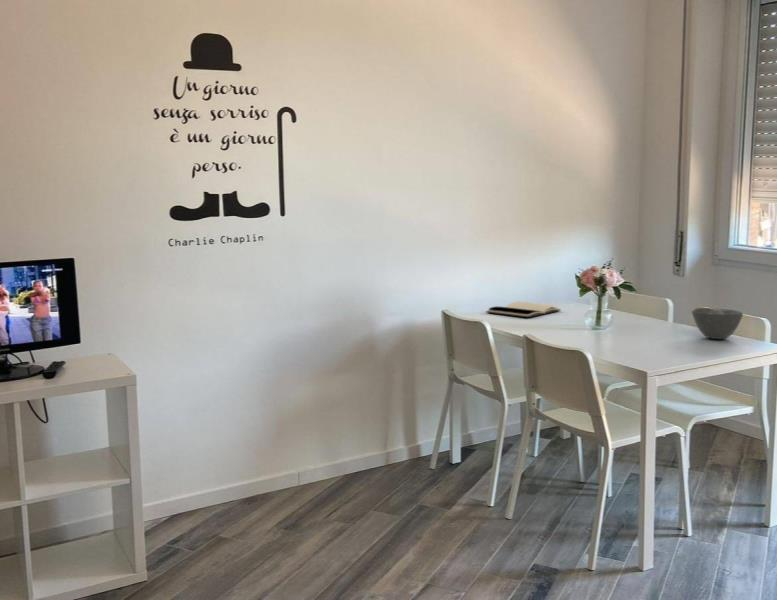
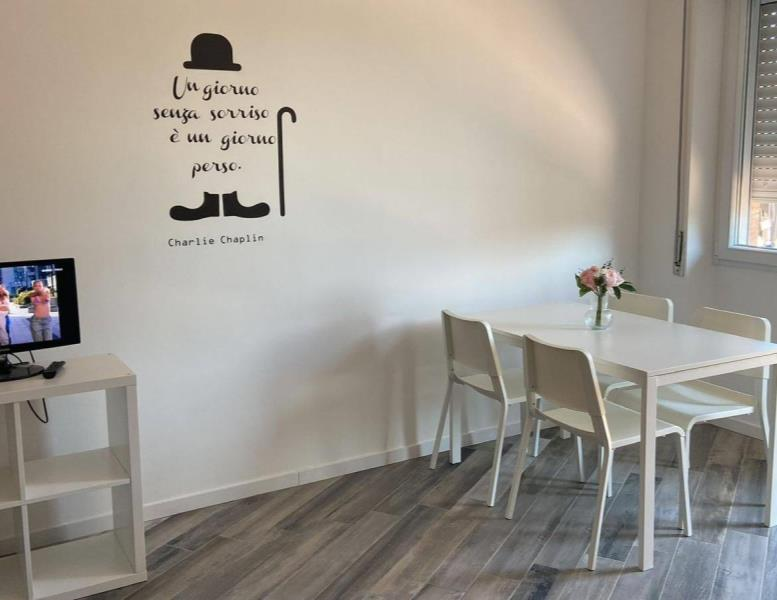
- book [485,300,562,318]
- bowl [691,307,744,340]
